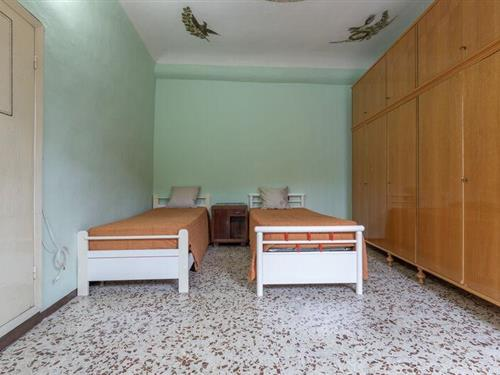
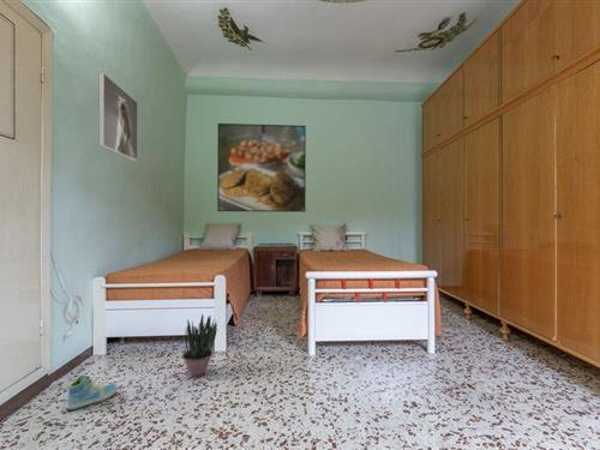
+ potted plant [181,313,218,378]
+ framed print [216,122,307,214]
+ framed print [97,72,139,162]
+ sneaker [65,374,119,410]
